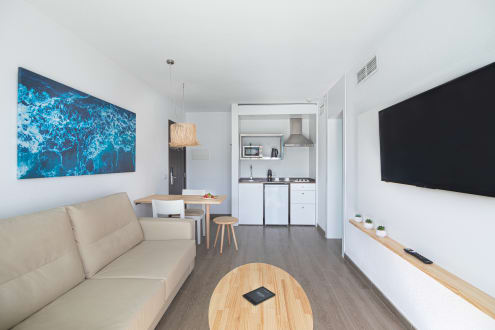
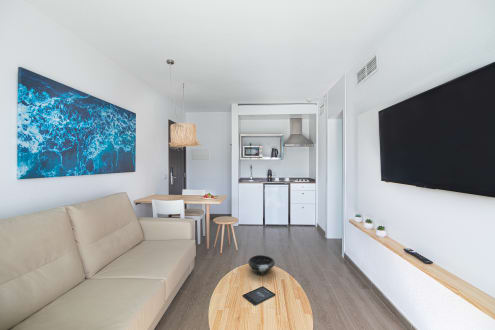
+ bowl [247,254,276,276]
